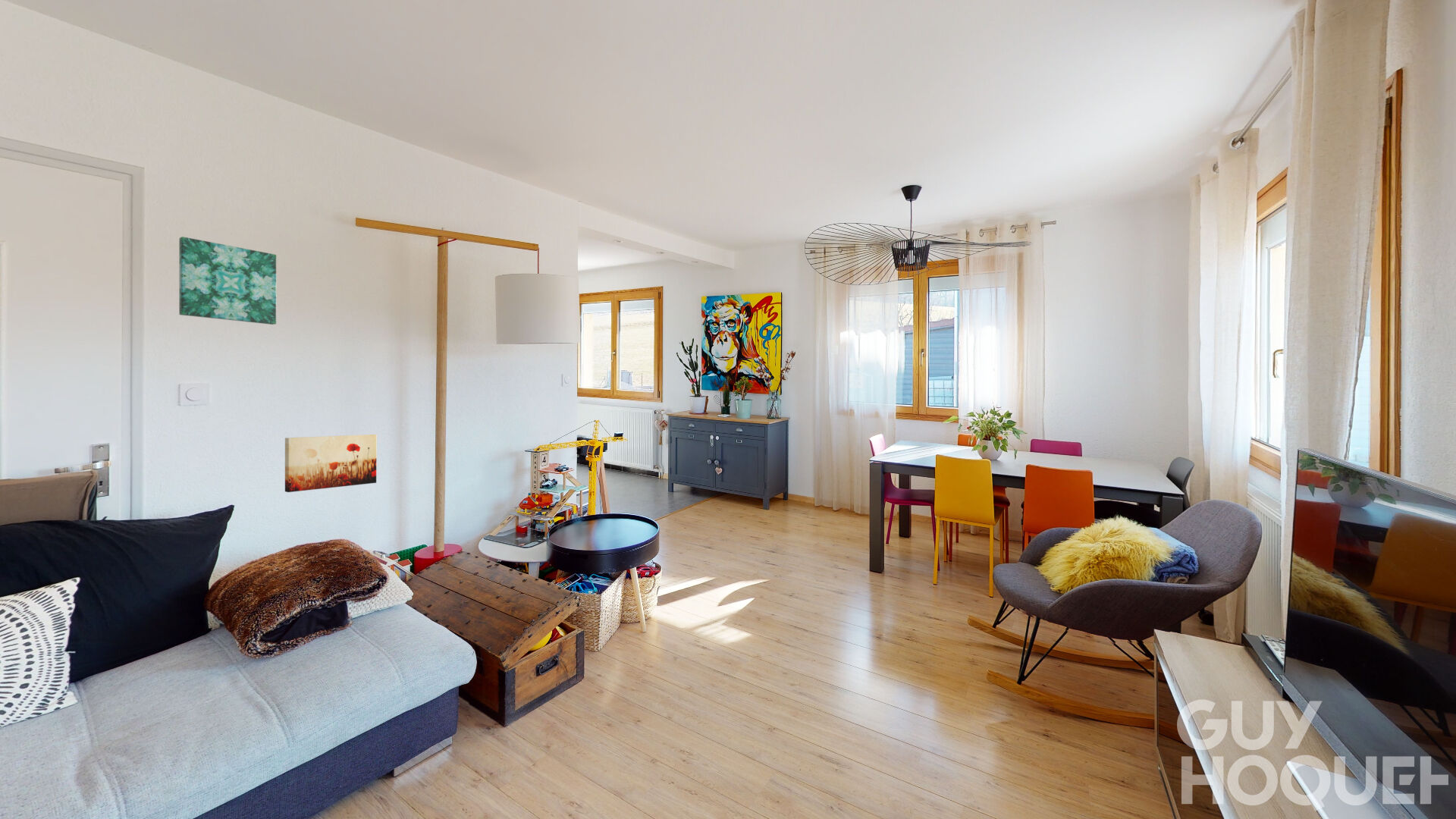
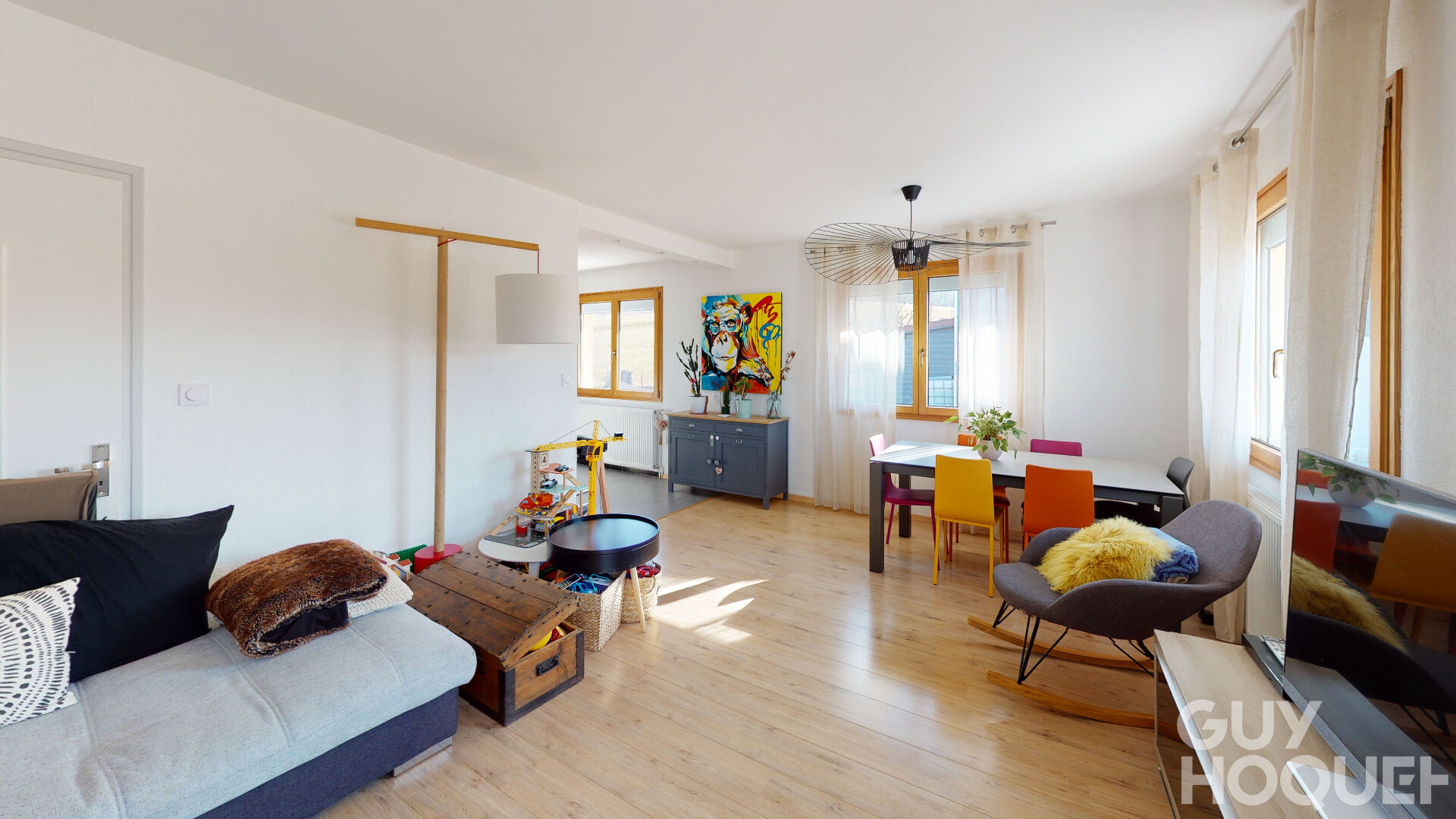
- wall art [284,434,378,493]
- wall art [178,236,277,325]
